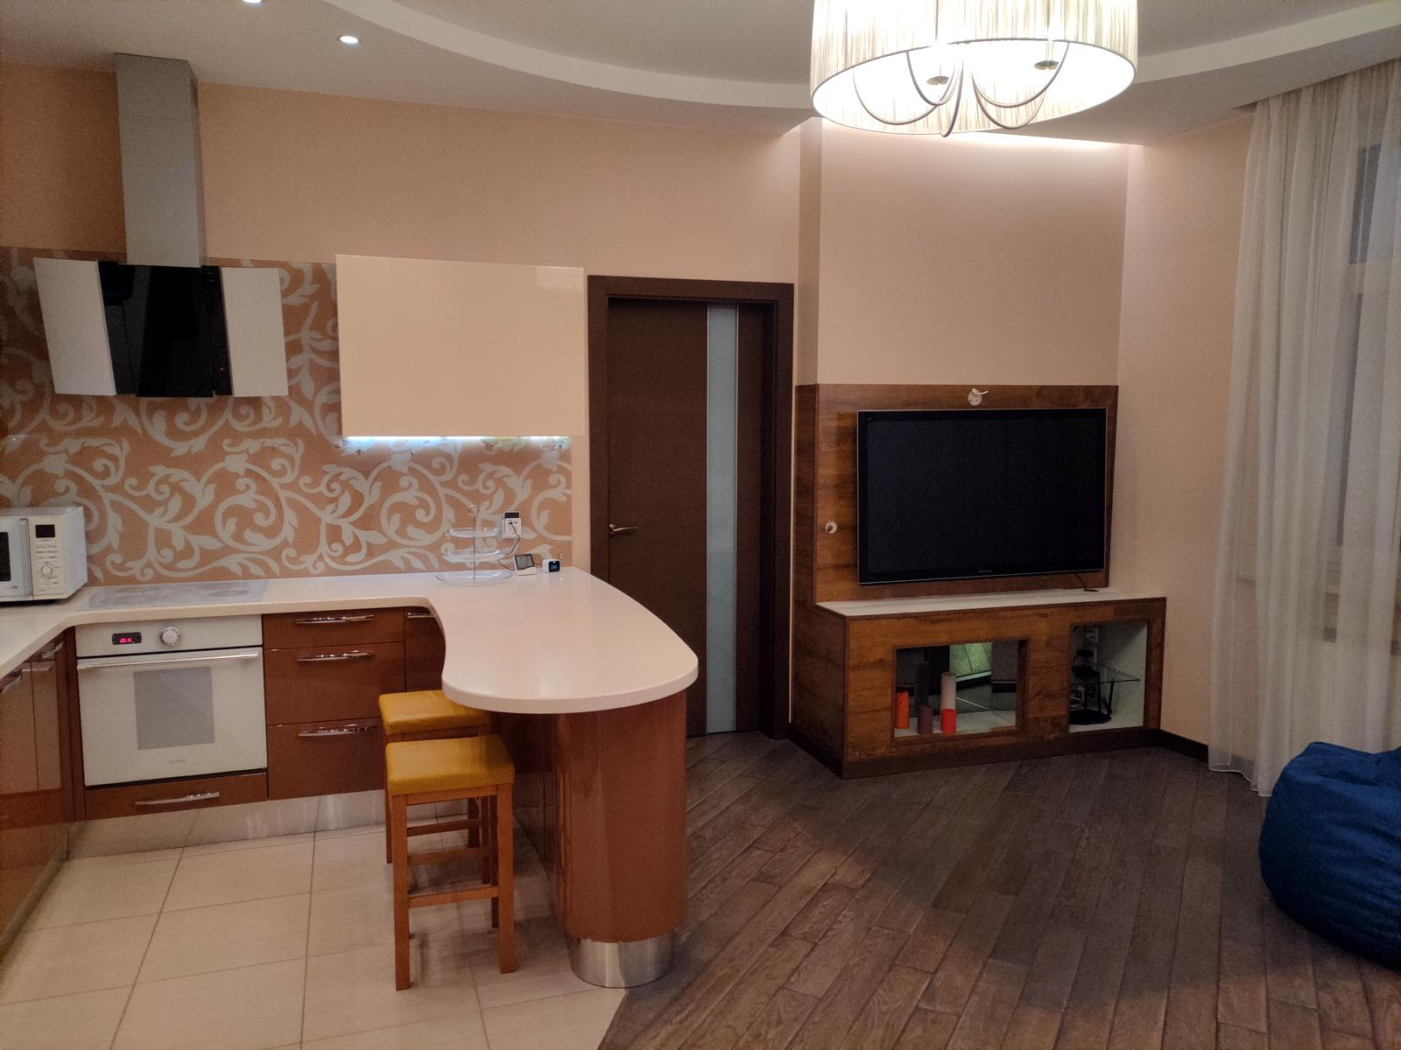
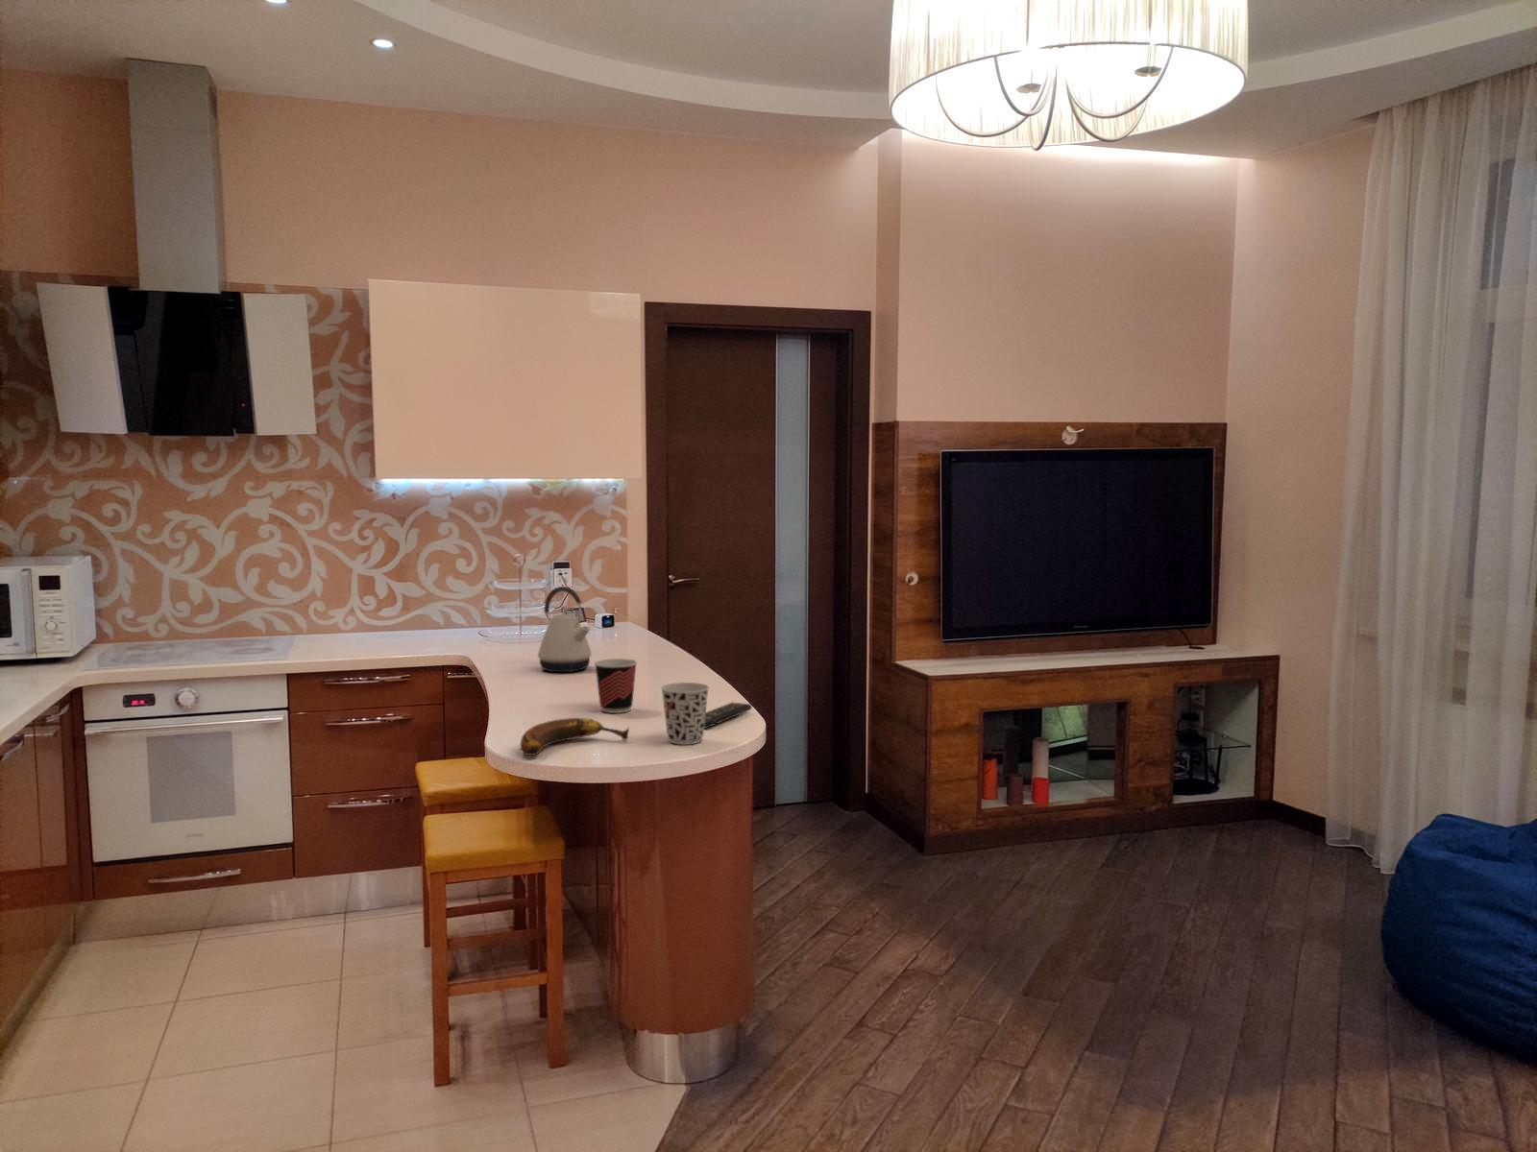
+ banana [519,718,631,756]
+ cup [660,681,710,745]
+ kettle [537,586,593,673]
+ remote control [704,702,753,730]
+ cup [593,657,638,714]
